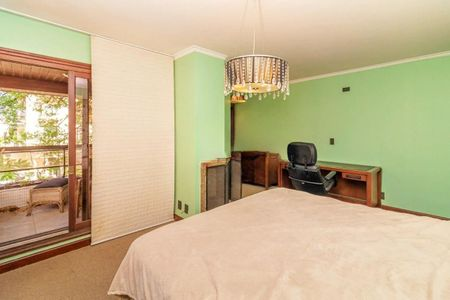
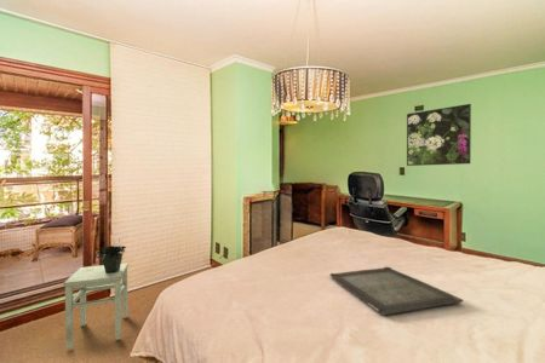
+ stool [63,261,130,350]
+ serving tray [329,266,464,317]
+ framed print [406,103,472,167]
+ potted plant [96,226,127,273]
